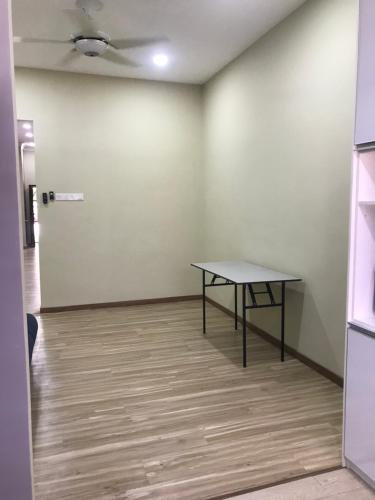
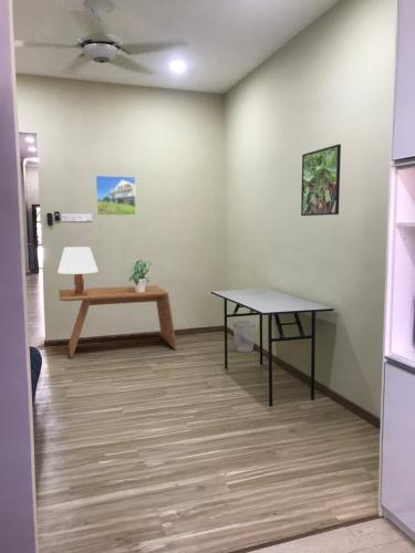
+ potted plant [128,259,153,293]
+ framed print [94,175,137,217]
+ desk [58,284,178,359]
+ wastebasket [232,320,257,353]
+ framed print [300,143,342,217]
+ table lamp [56,246,100,296]
